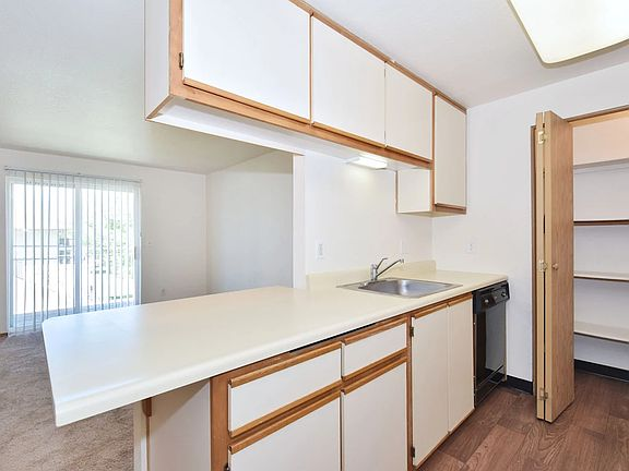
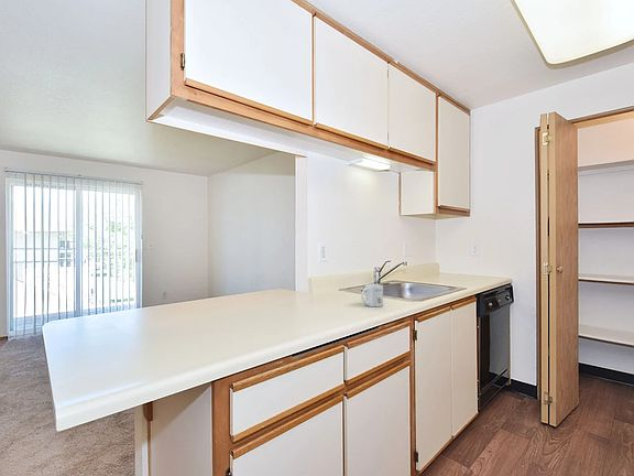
+ mug [360,283,384,307]
